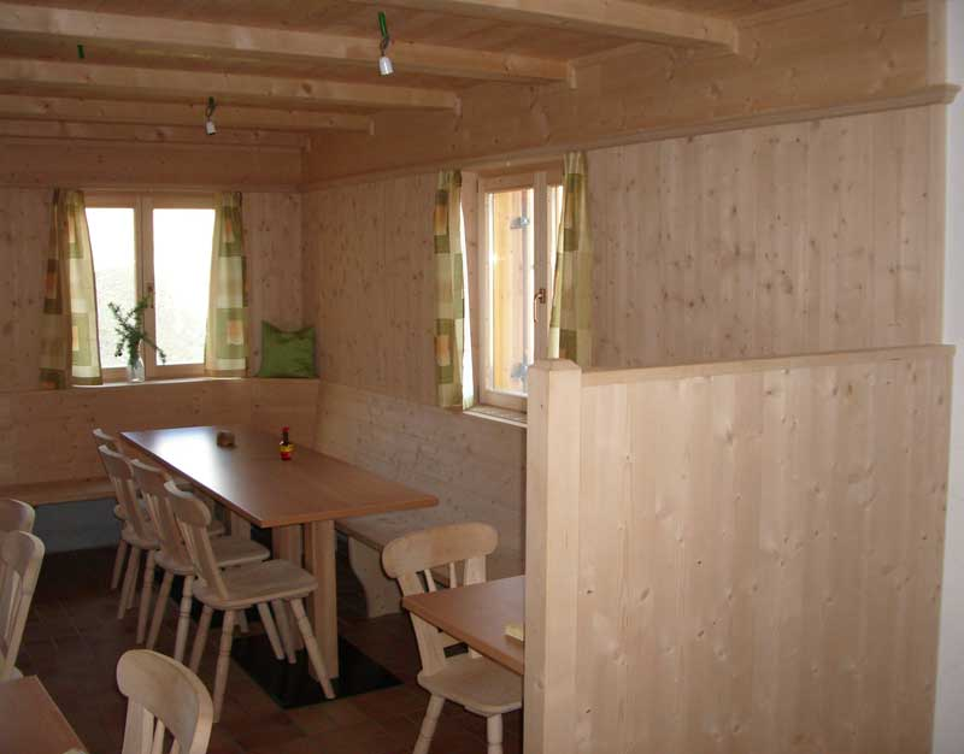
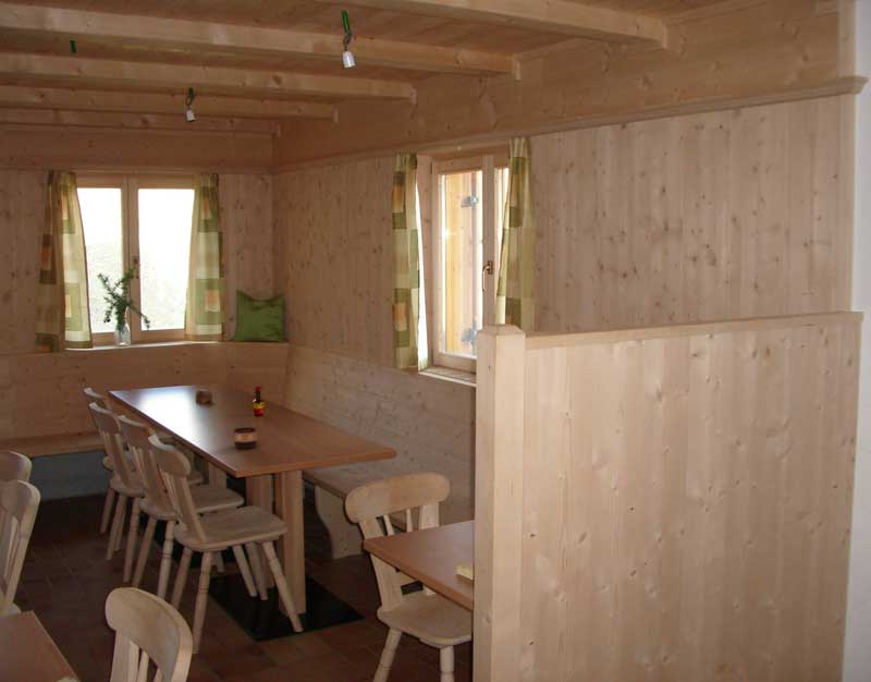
+ cup [233,426,258,449]
